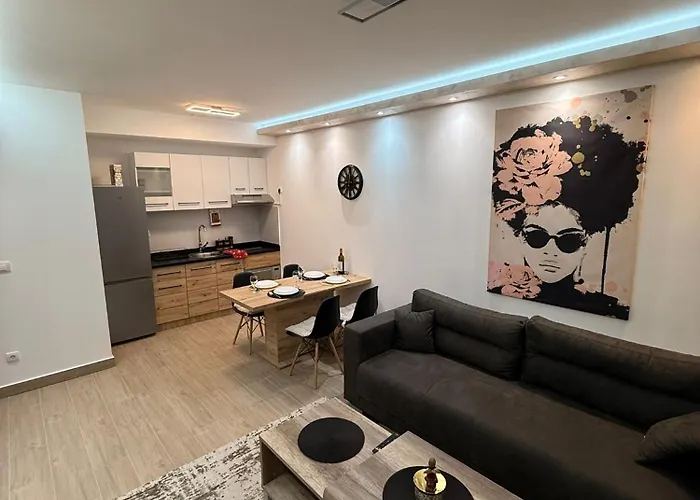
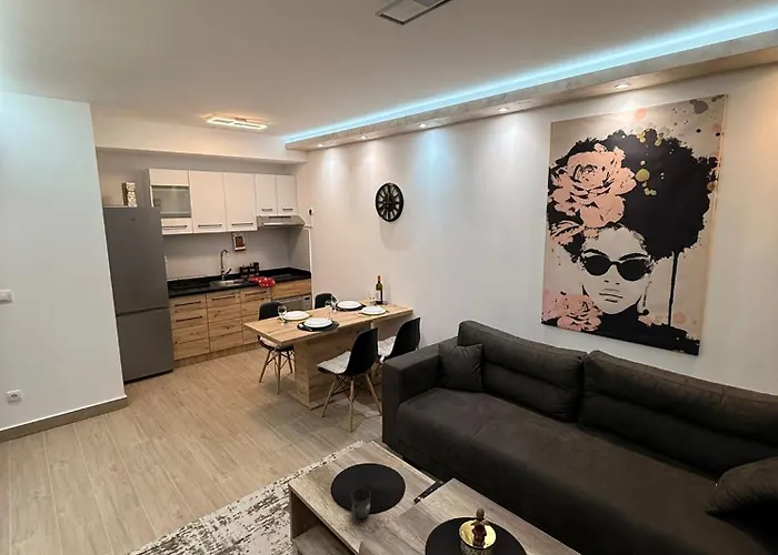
+ mug [350,487,372,519]
